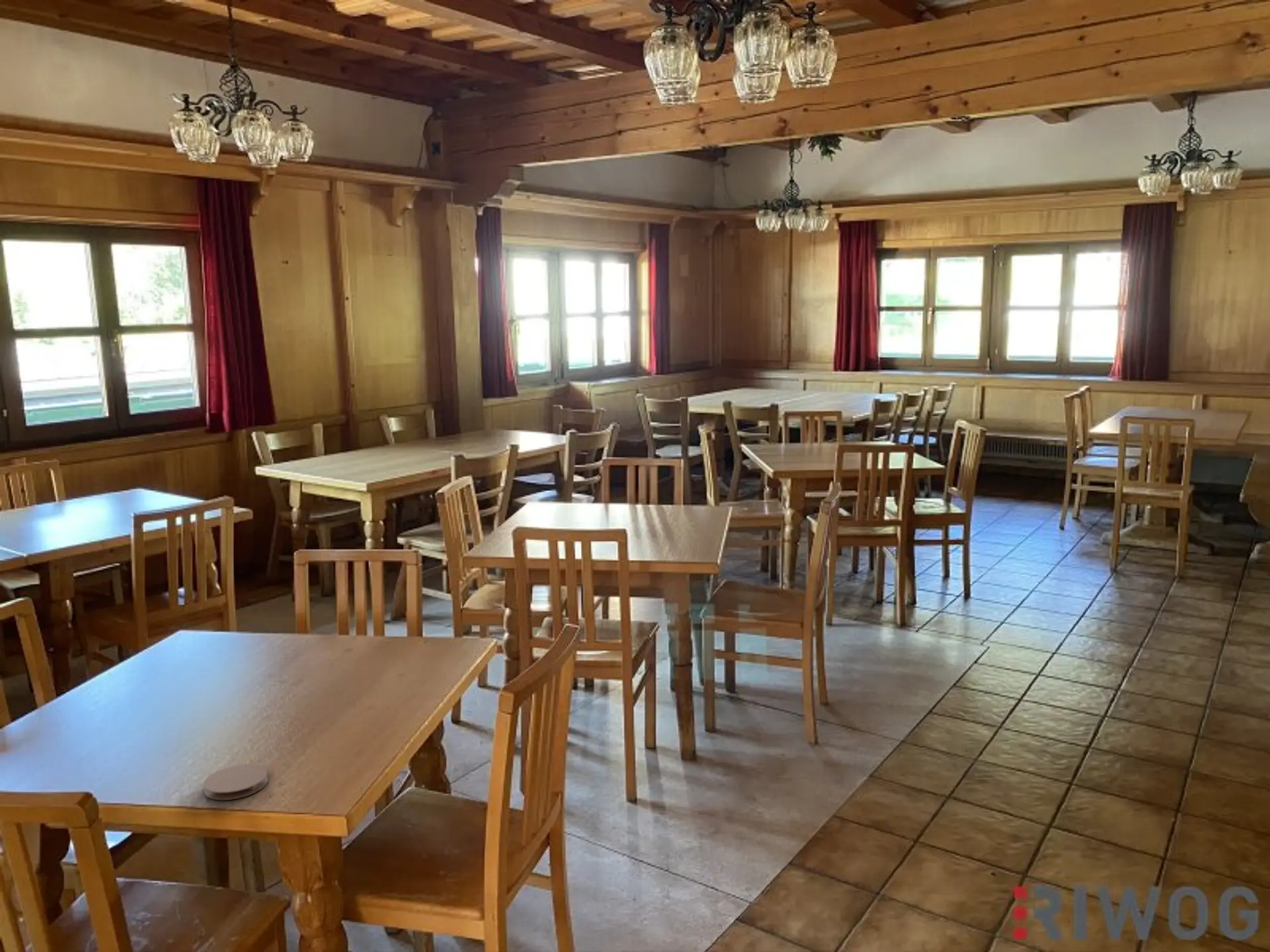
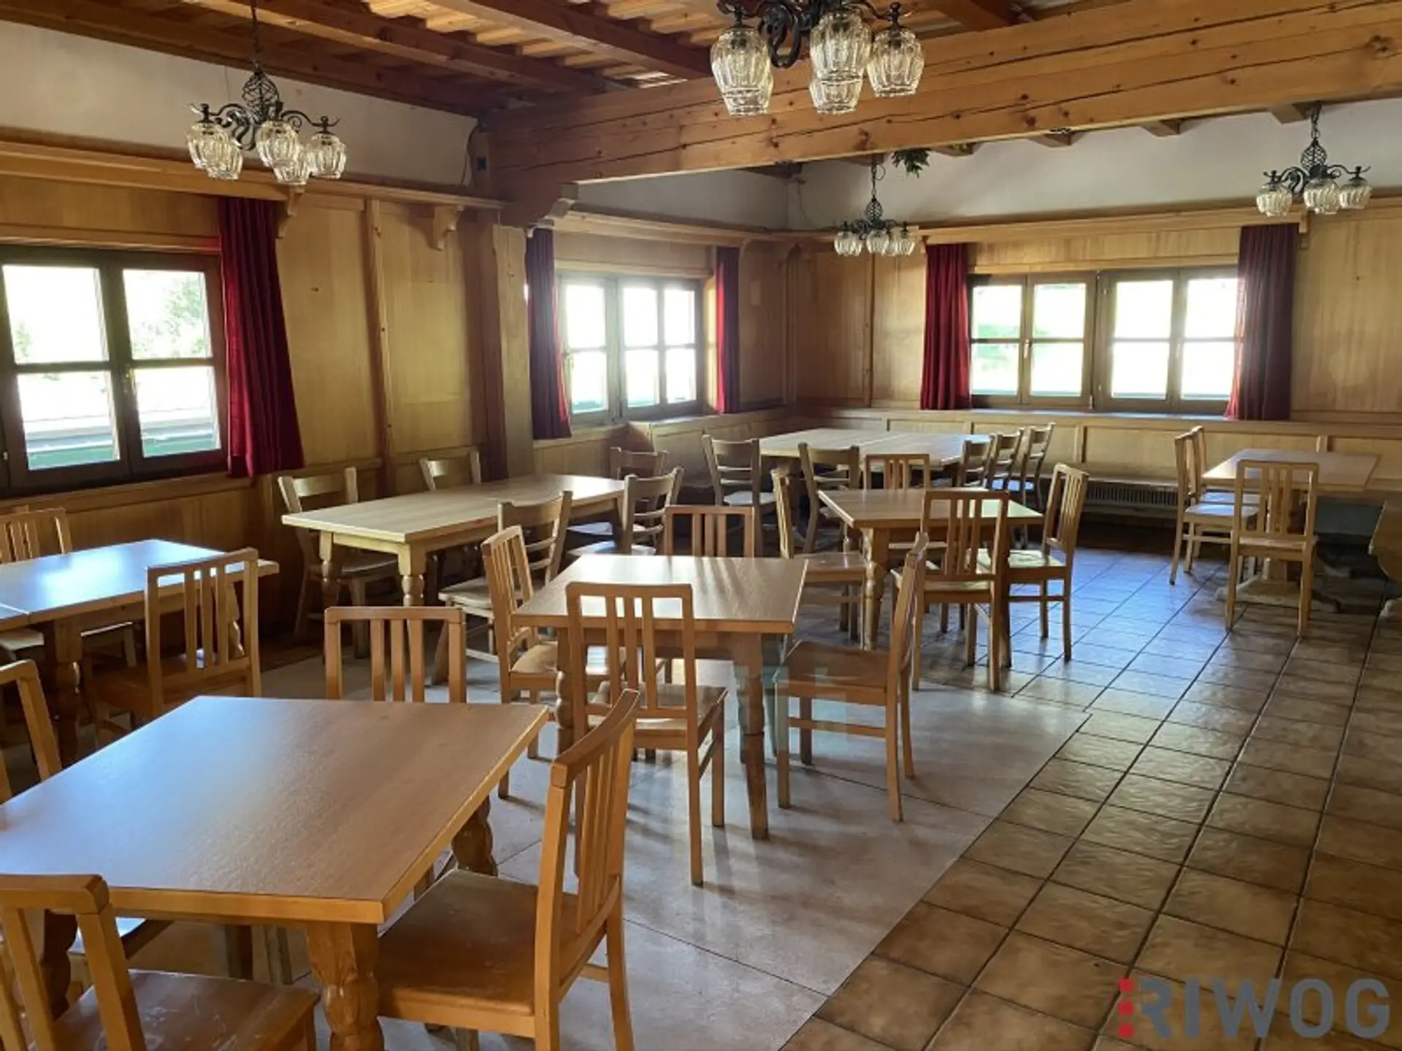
- coaster [203,764,269,801]
